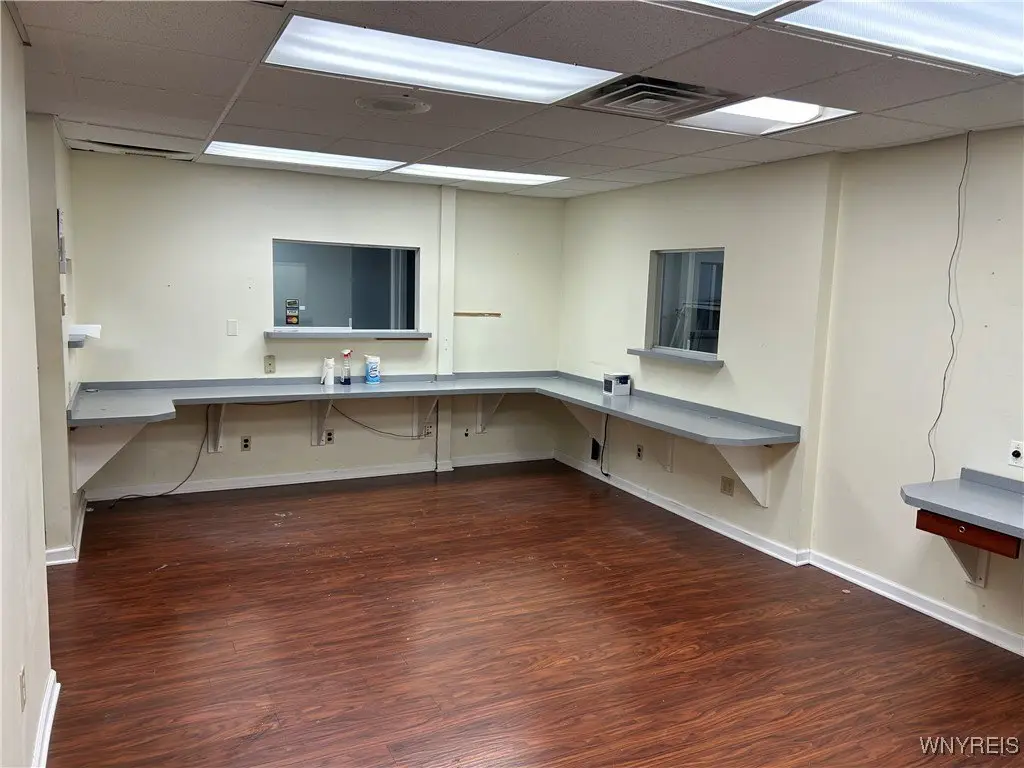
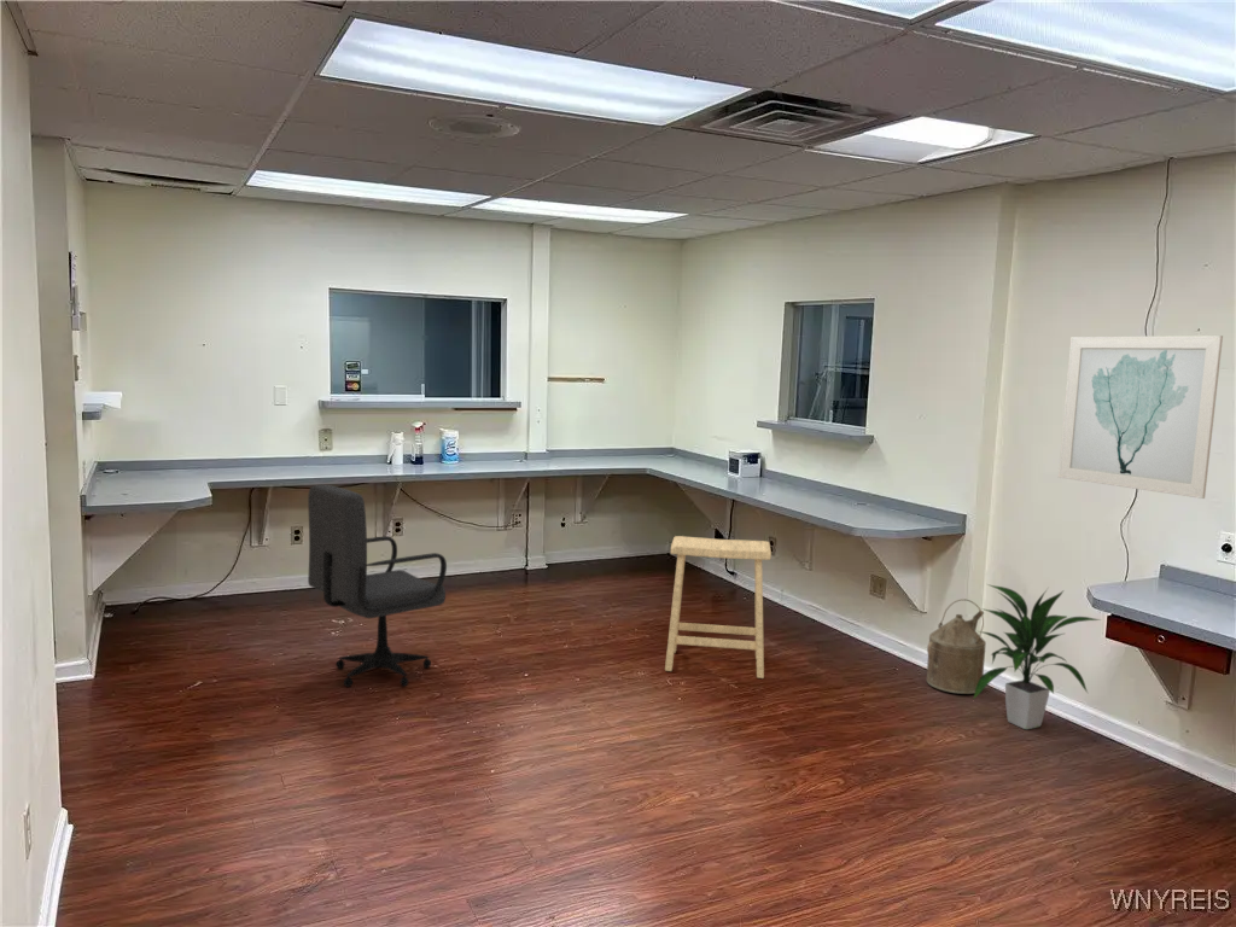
+ watering can [926,597,987,695]
+ indoor plant [973,583,1103,730]
+ office chair [307,484,448,688]
+ wall art [1057,334,1224,500]
+ stool [664,535,772,680]
